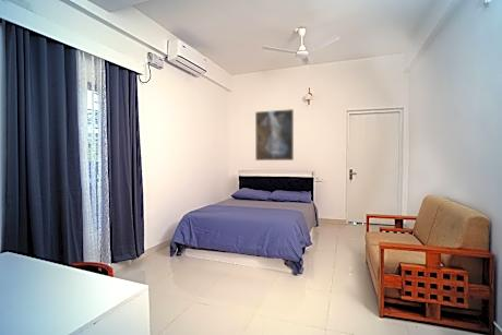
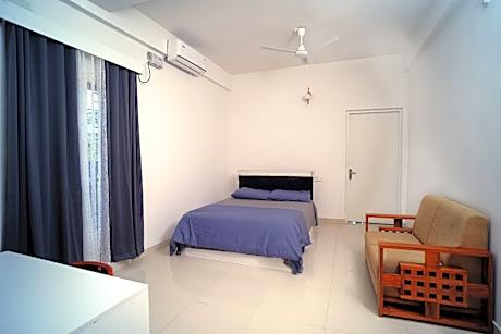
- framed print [254,108,295,161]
